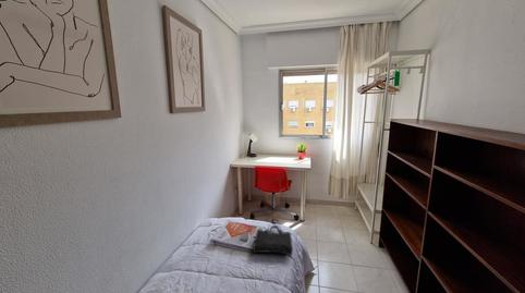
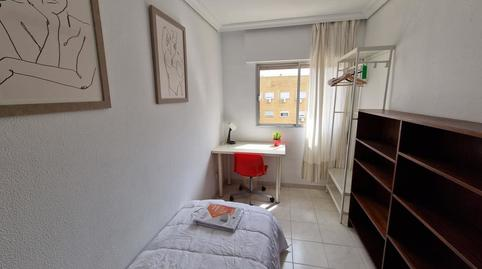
- tote bag [252,218,294,257]
